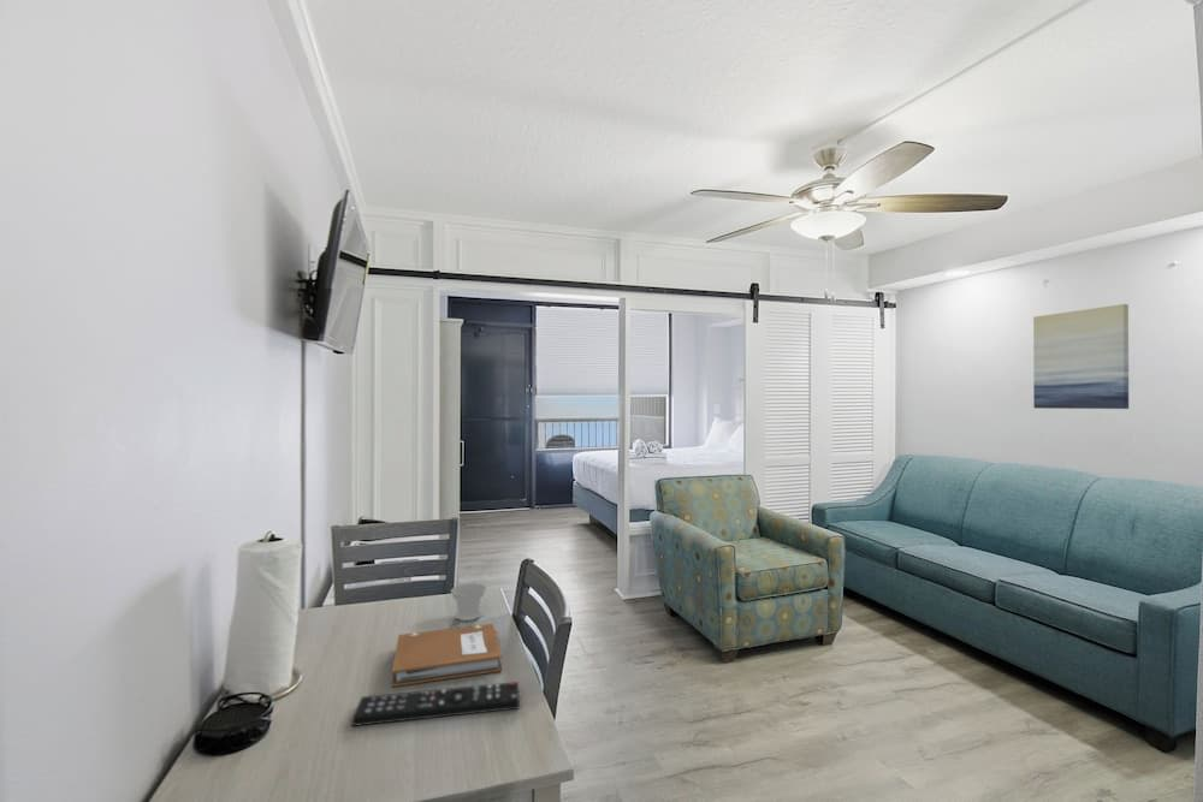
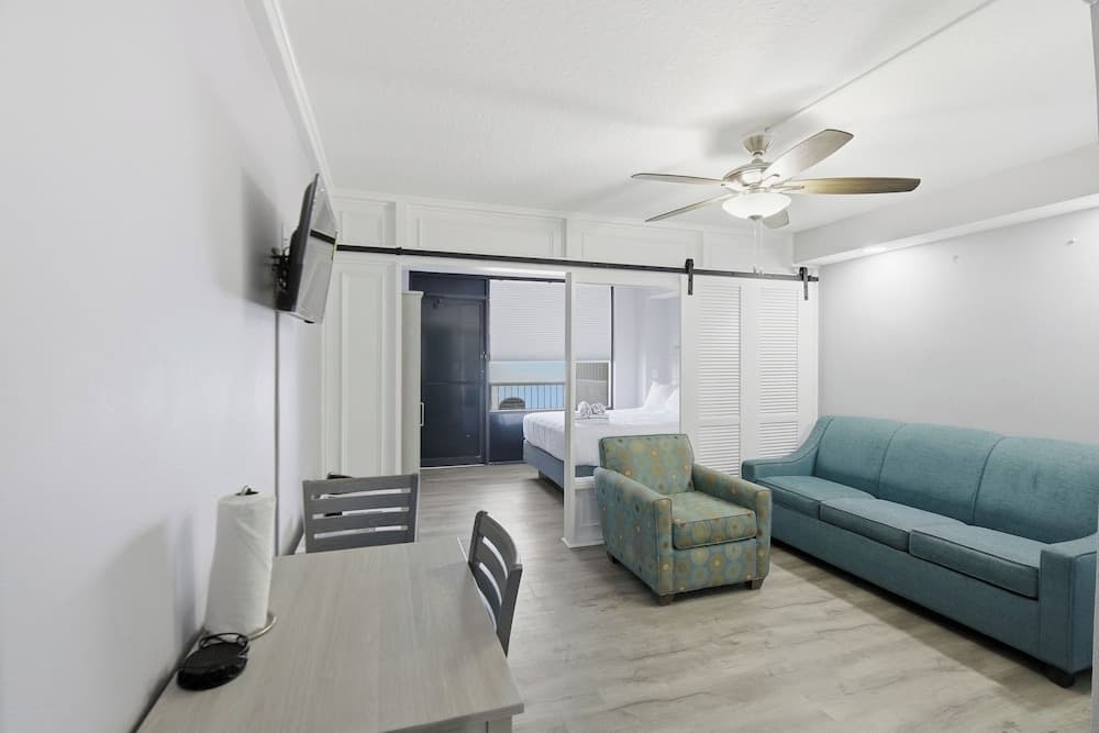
- cup [450,582,487,622]
- remote control [351,681,521,727]
- wall art [1032,303,1130,410]
- notebook [391,623,503,688]
